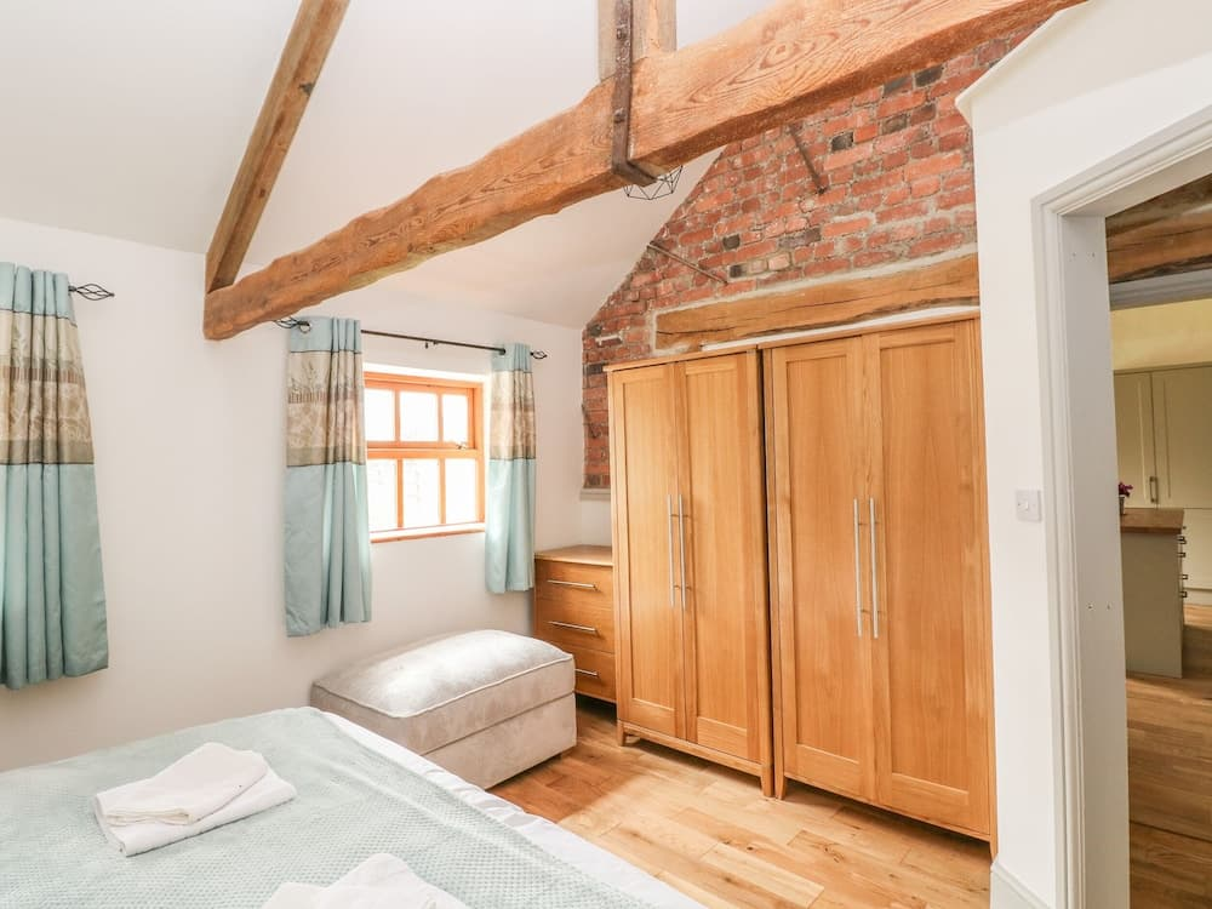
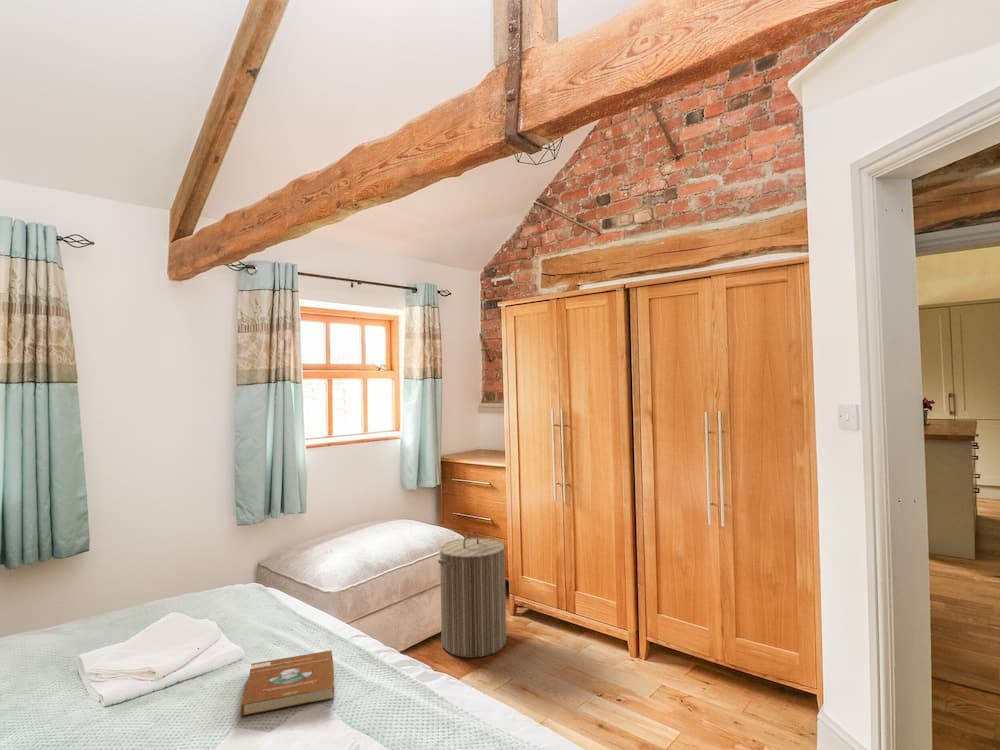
+ laundry hamper [437,530,507,659]
+ book [240,649,335,717]
